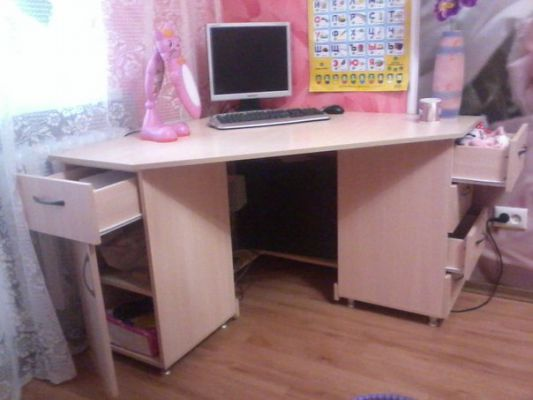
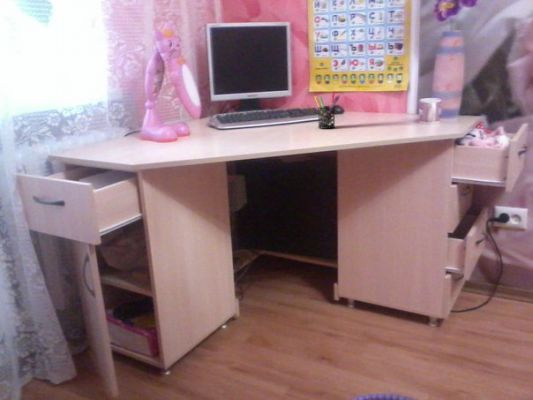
+ pen holder [314,90,340,130]
